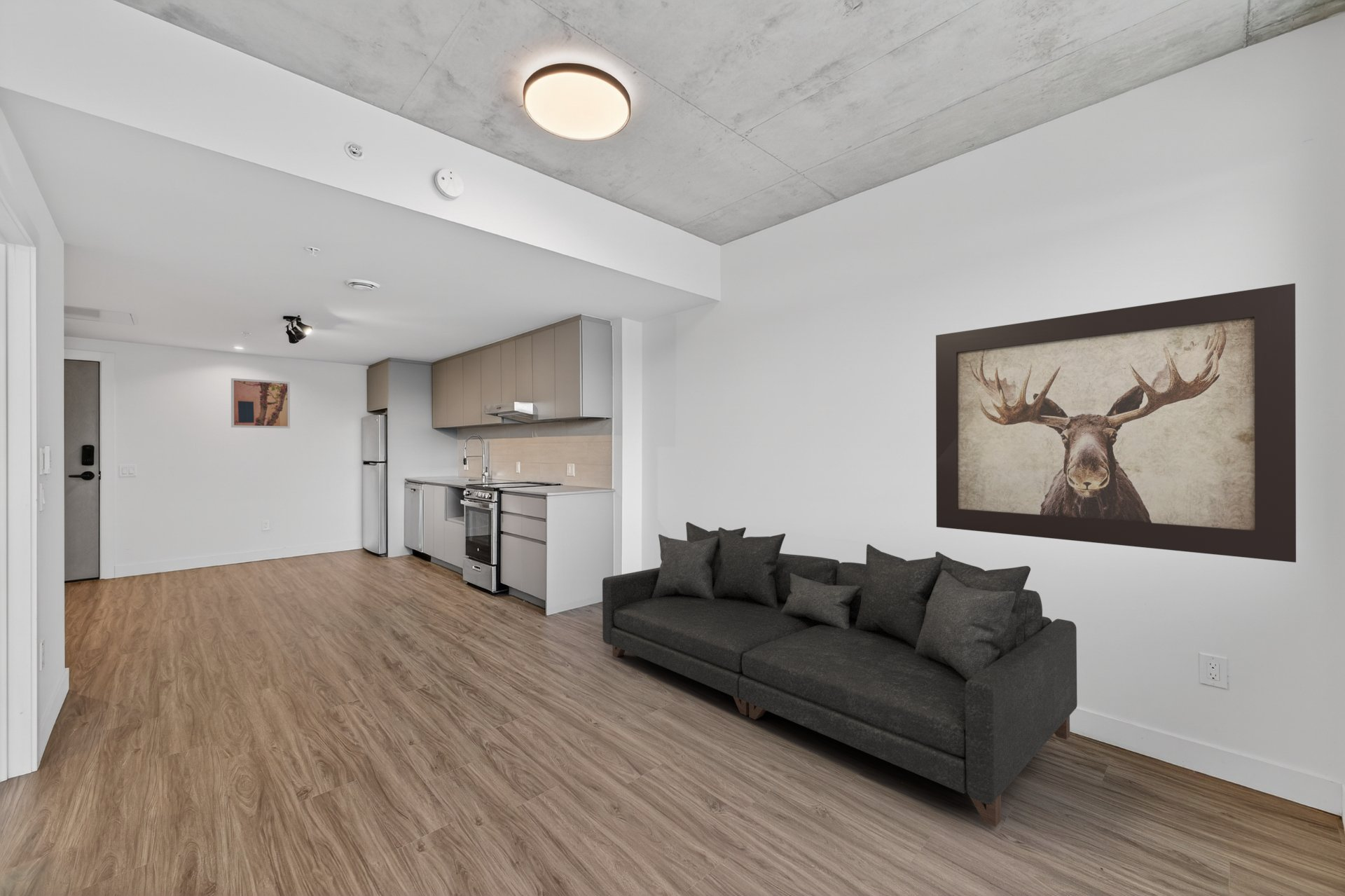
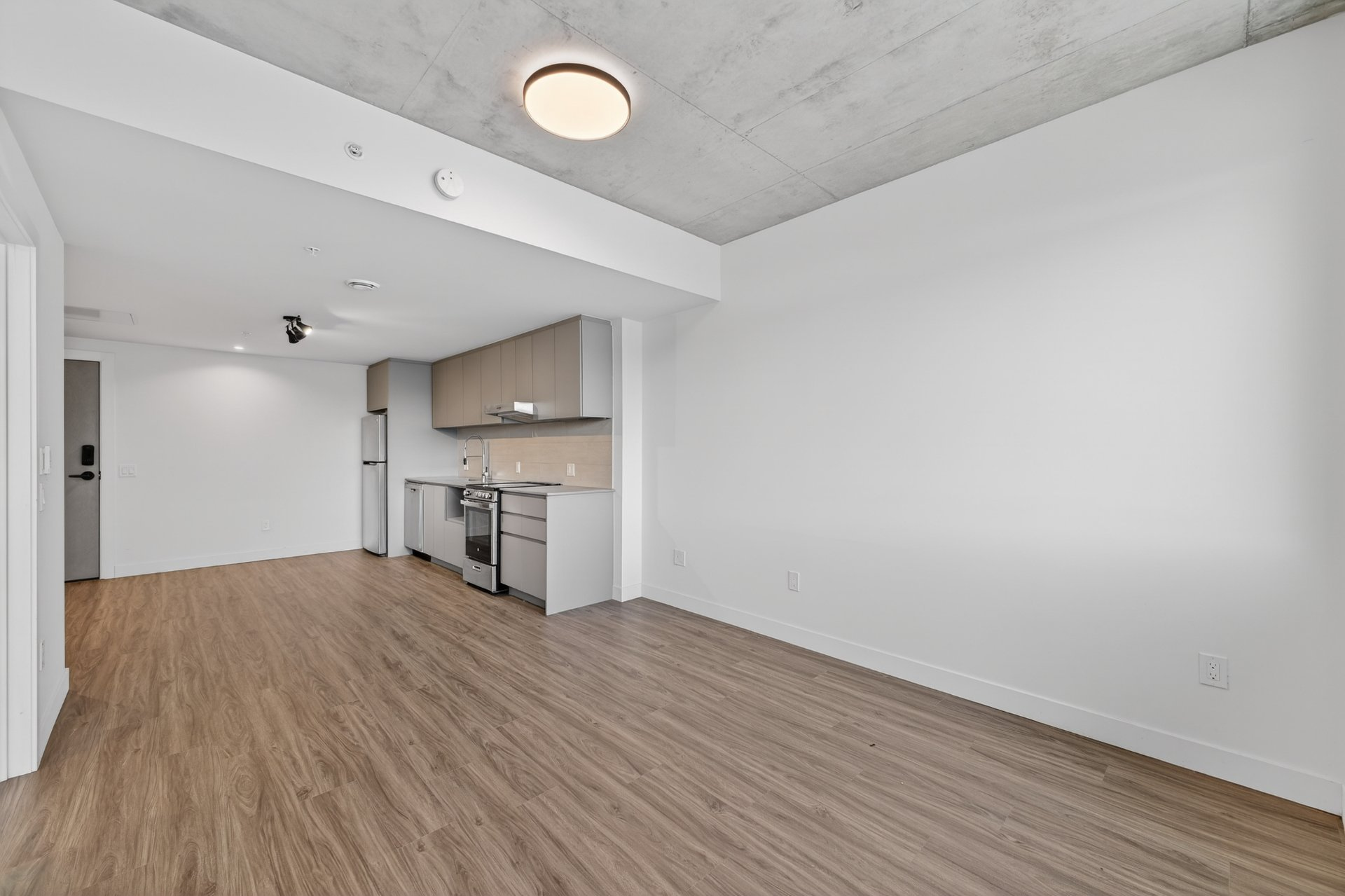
- wall art [935,282,1297,563]
- wall art [230,378,291,429]
- sofa [602,521,1078,827]
